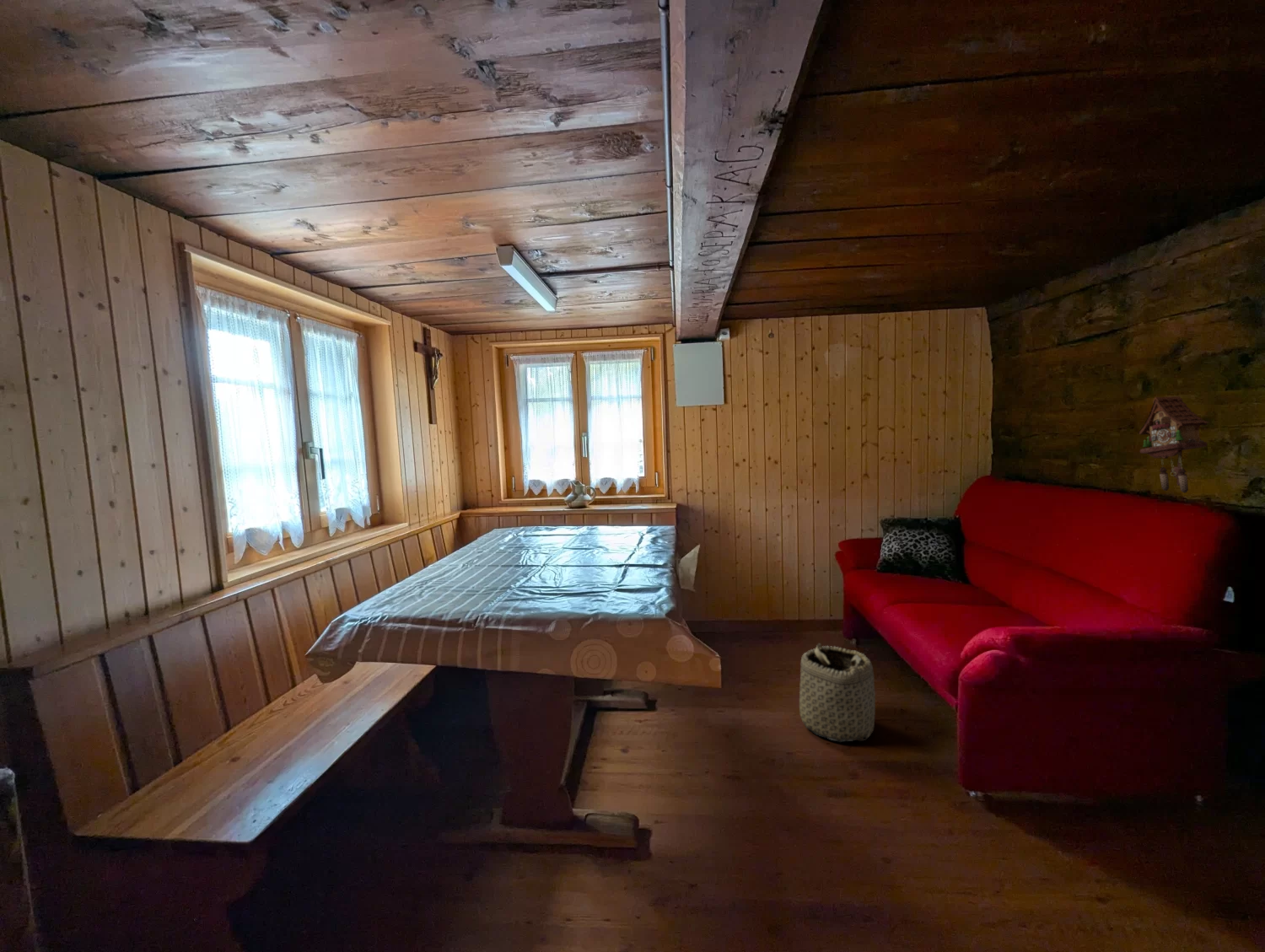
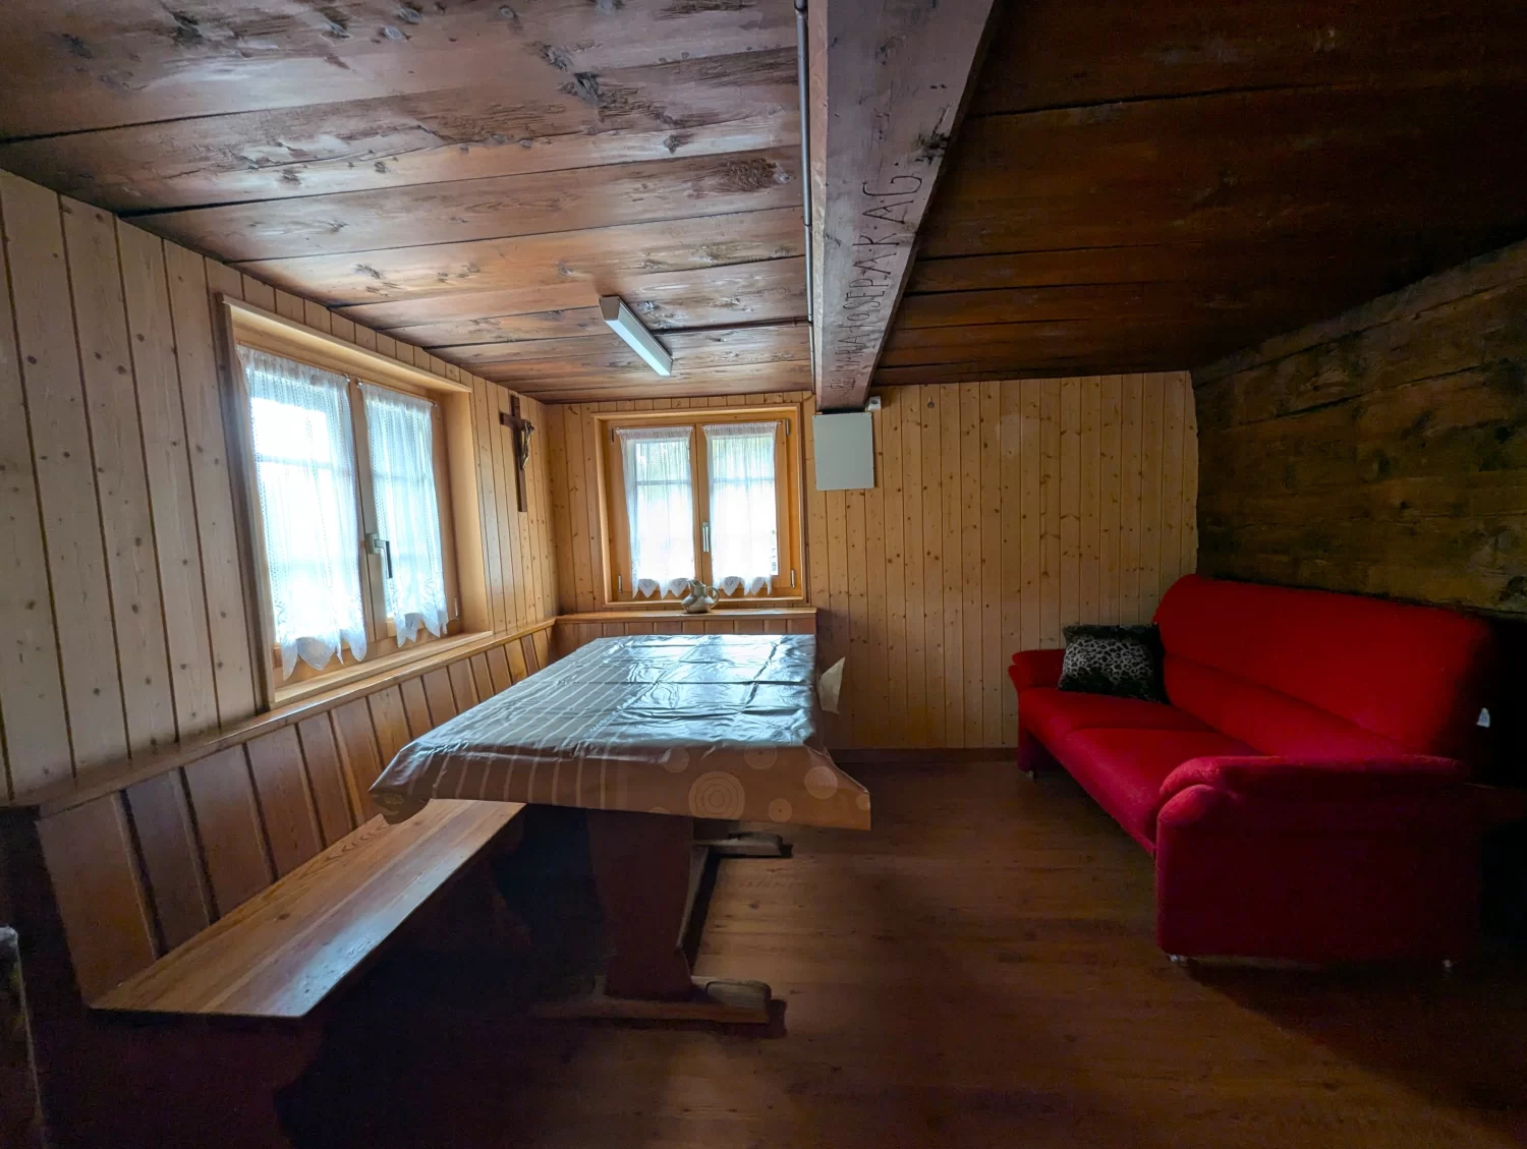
- basket [799,643,876,743]
- cuckoo clock [1137,395,1209,494]
